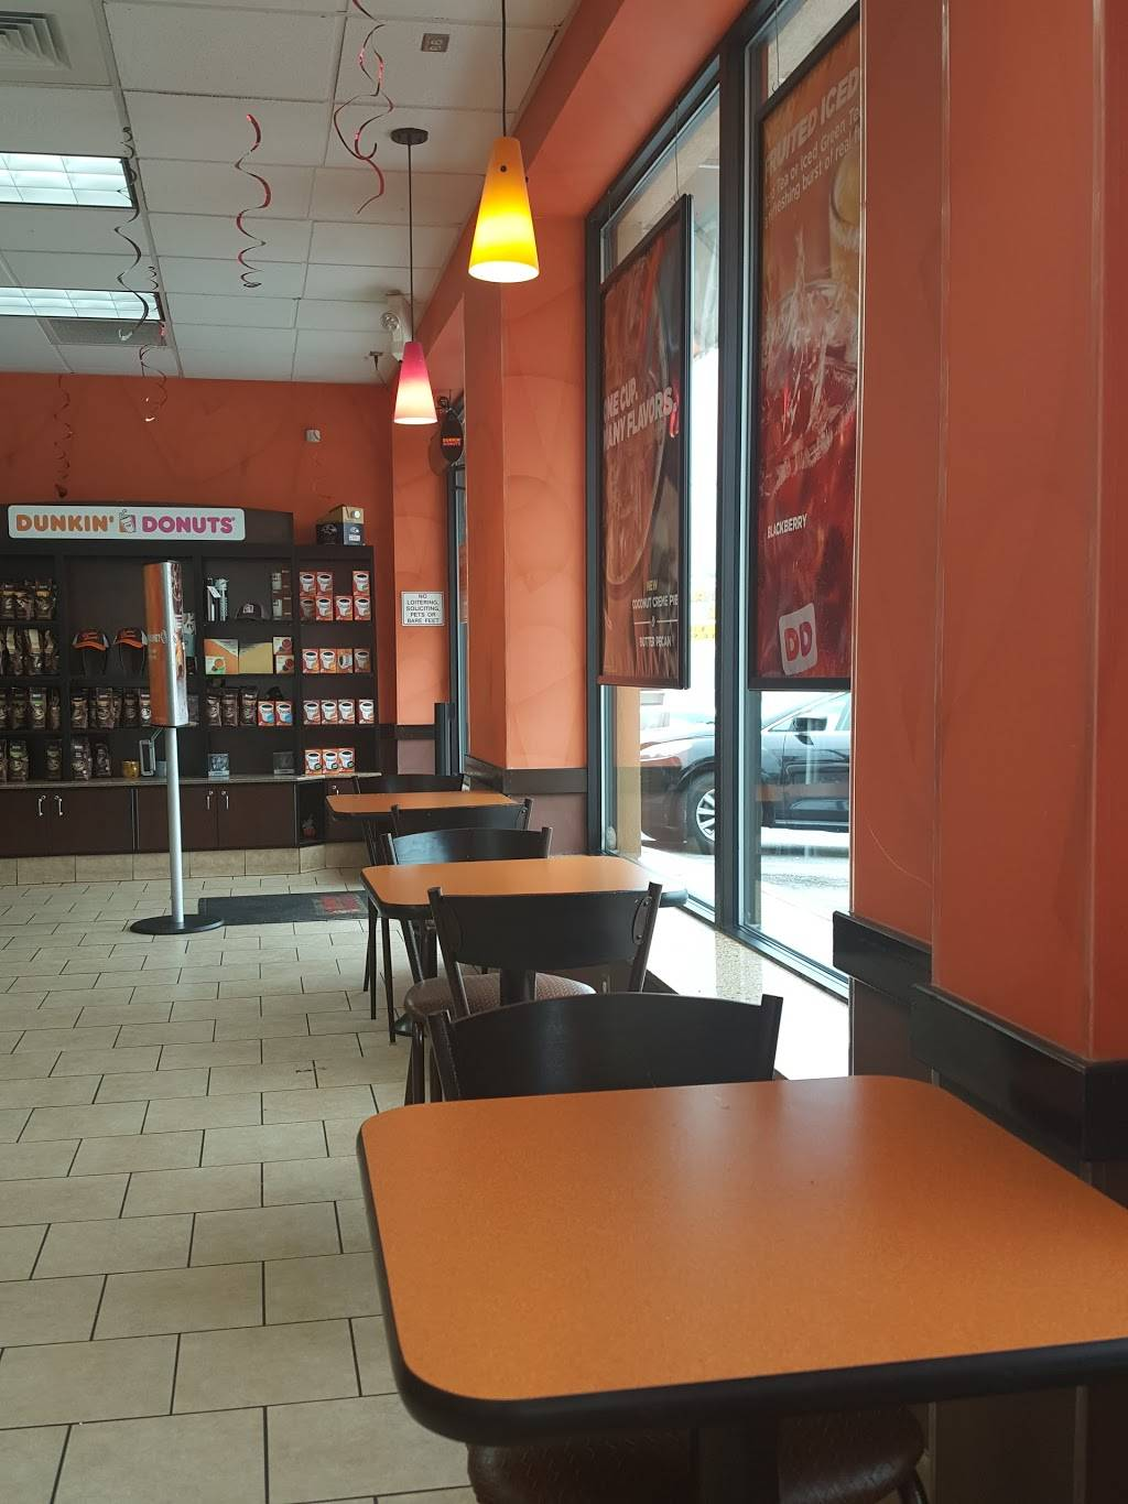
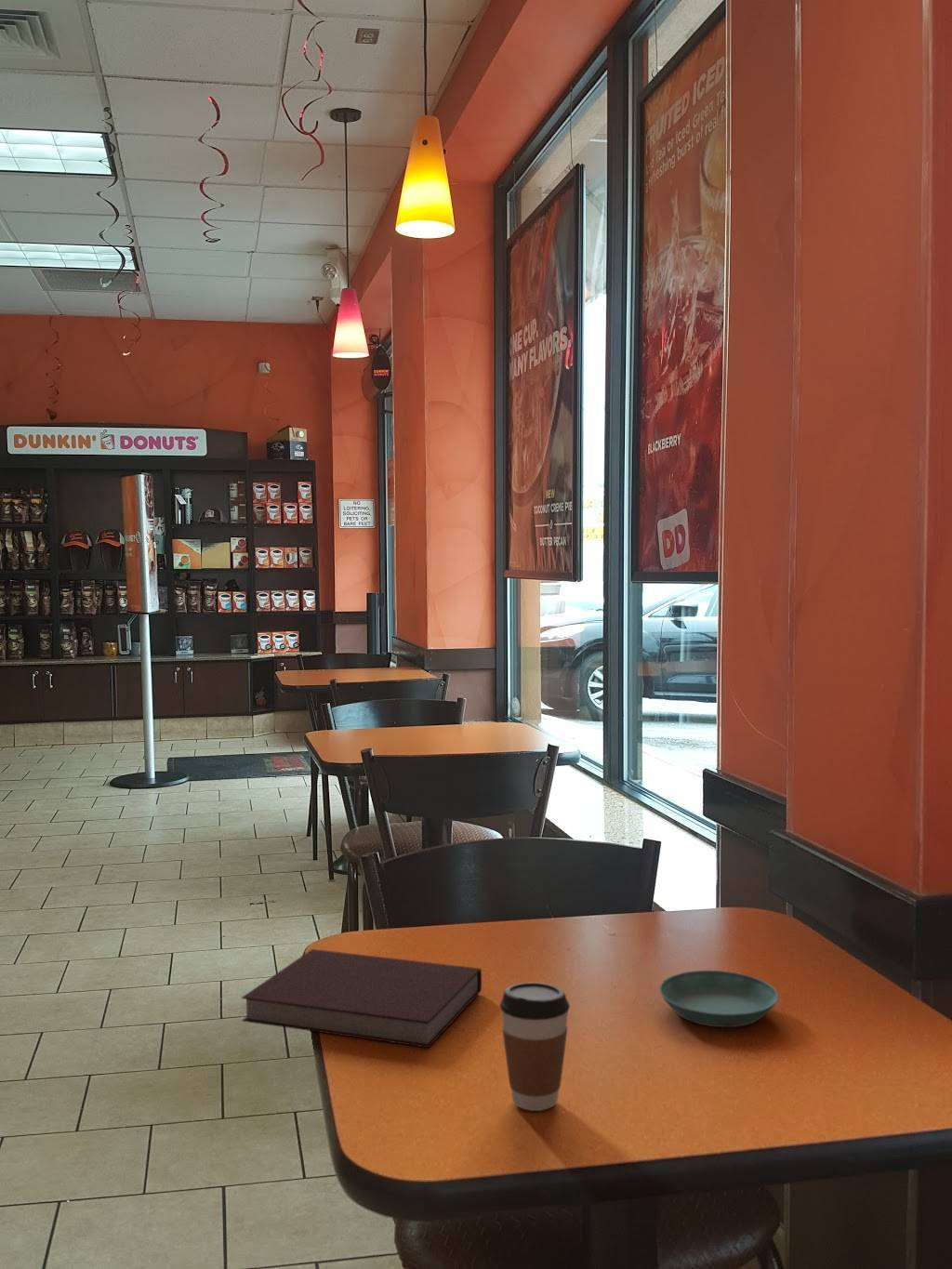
+ notebook [241,948,483,1049]
+ saucer [658,970,779,1028]
+ coffee cup [498,982,571,1112]
